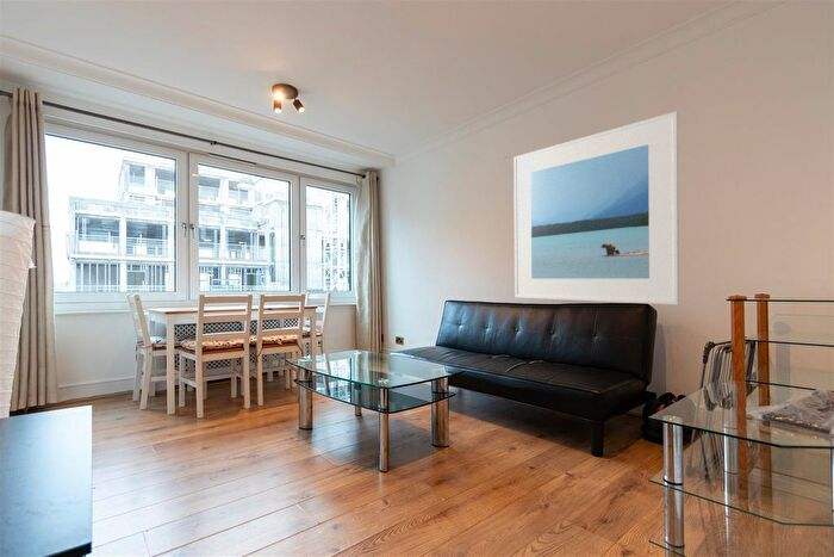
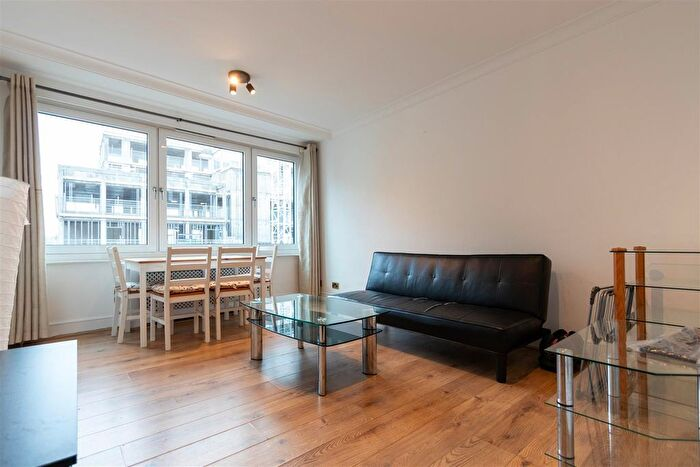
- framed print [512,110,680,305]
